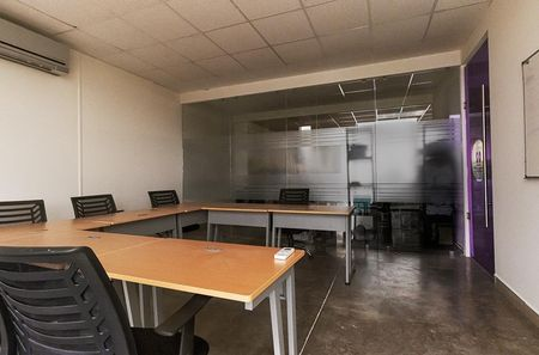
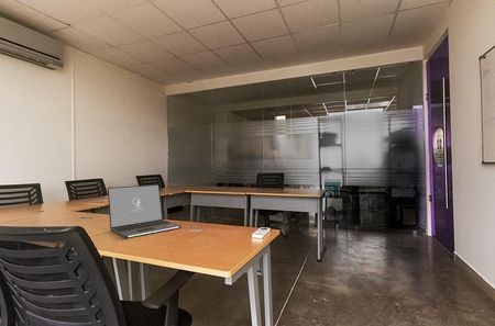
+ laptop [107,183,183,239]
